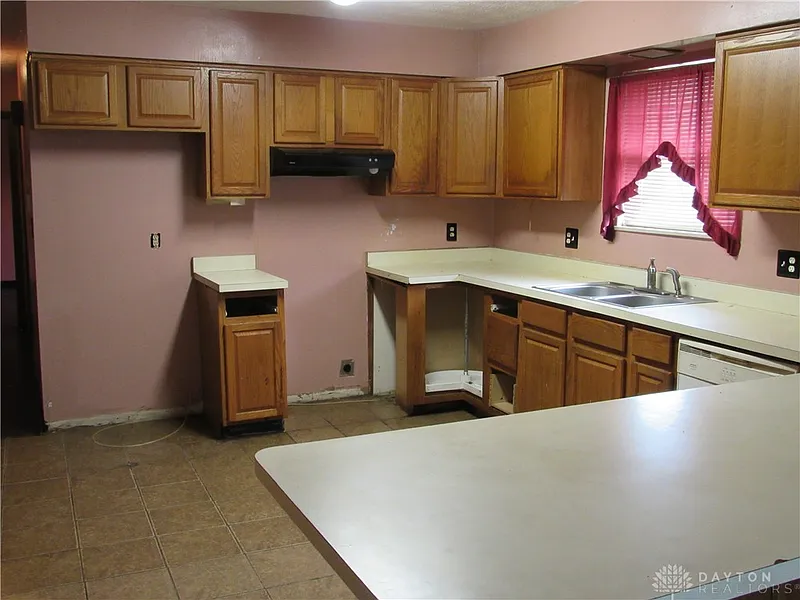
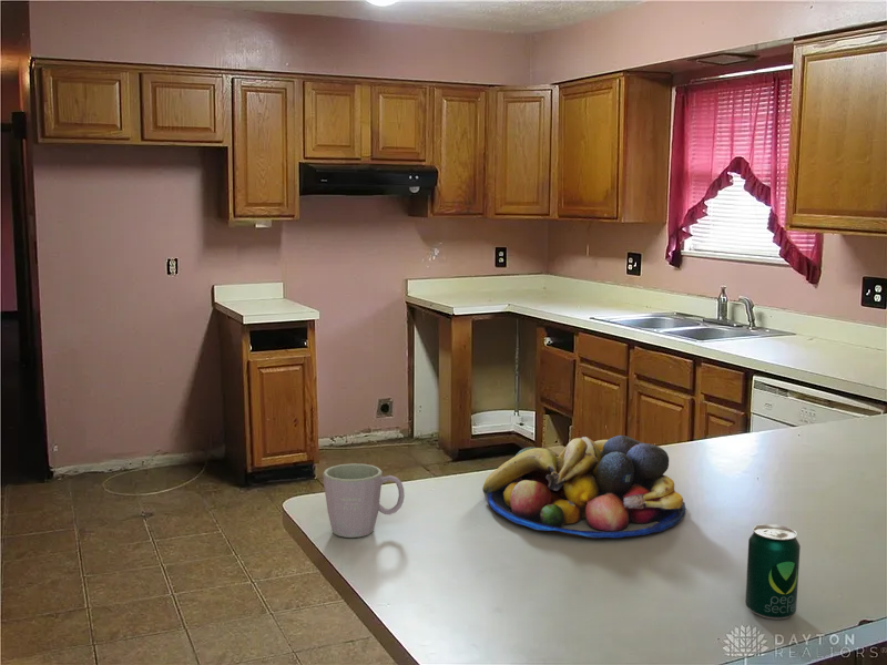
+ fruit bowl [481,434,687,539]
+ beverage can [744,523,802,621]
+ mug [323,462,406,539]
